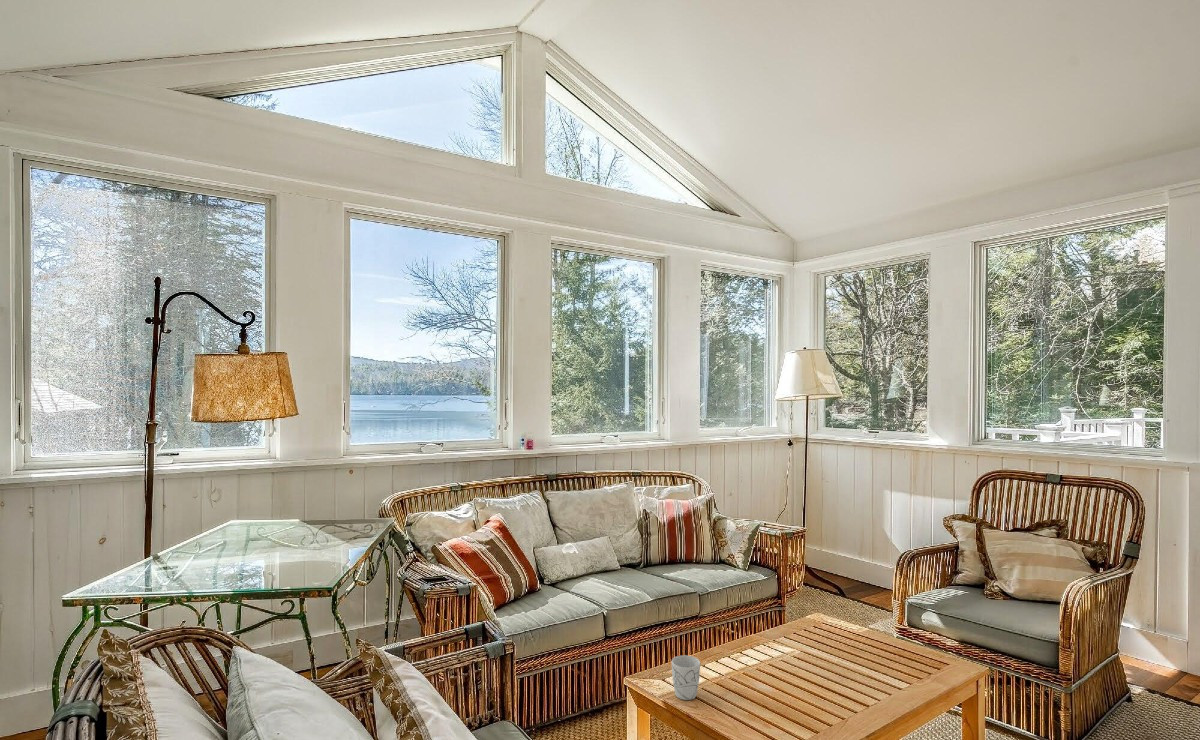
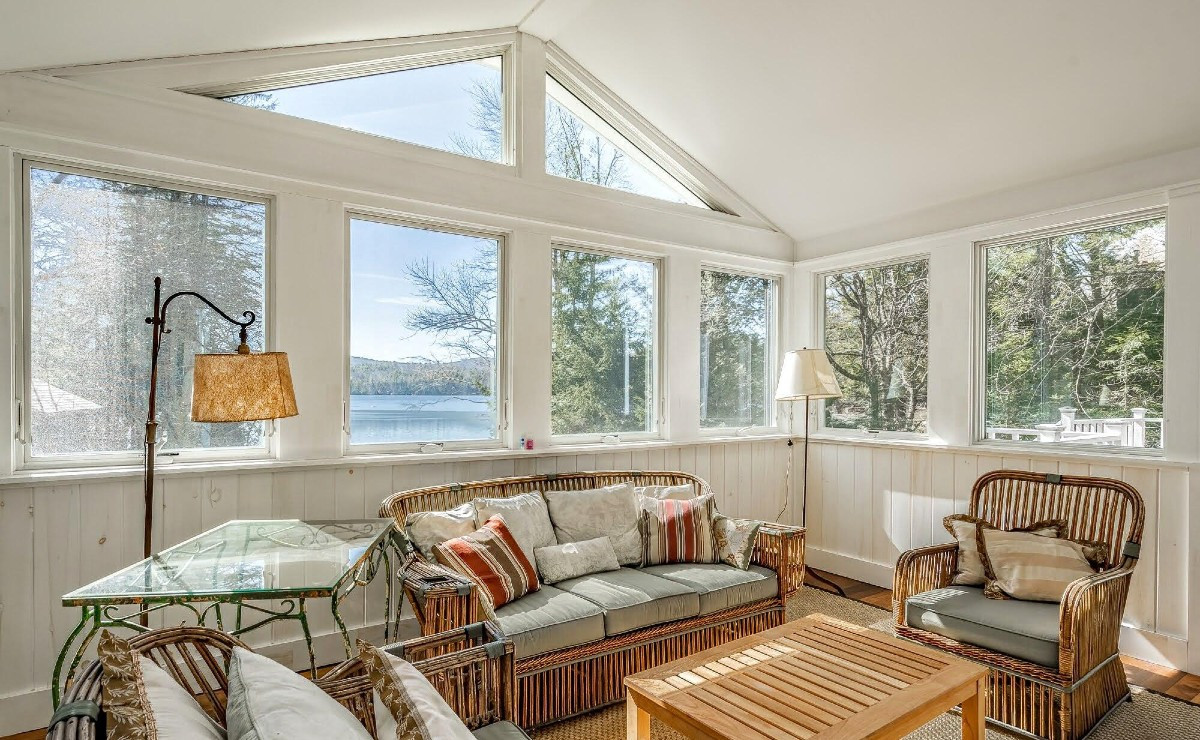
- mug [671,654,701,701]
